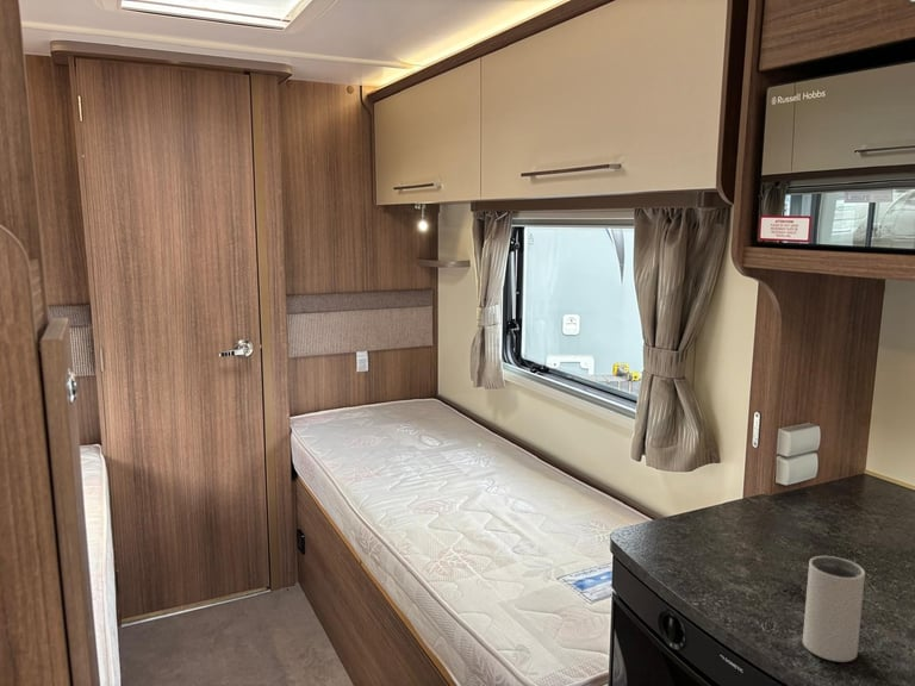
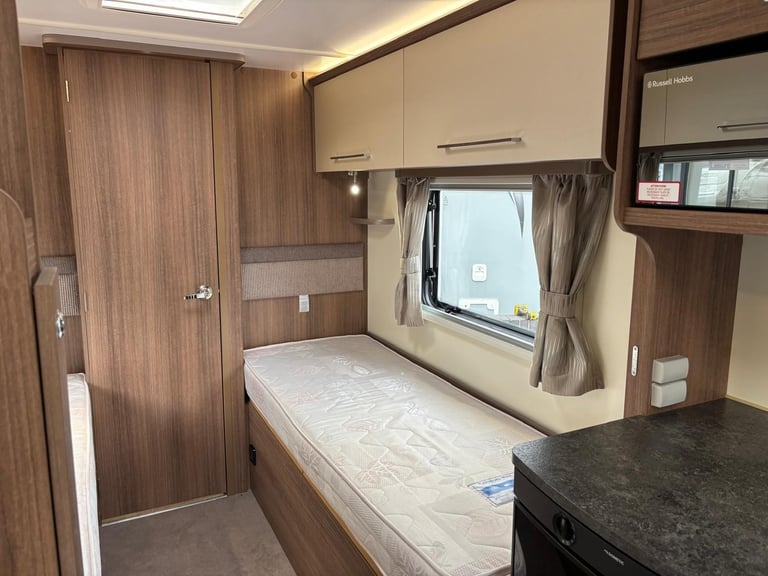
- mug [802,555,866,663]
